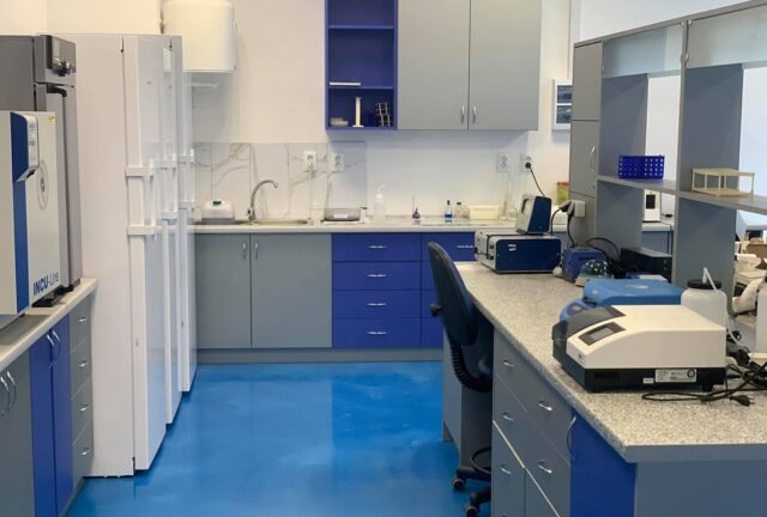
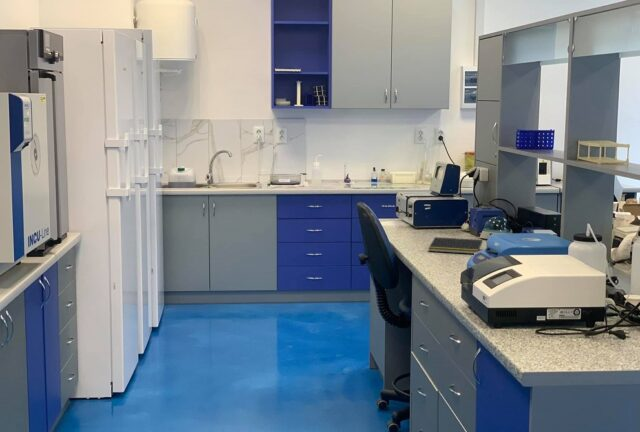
+ notepad [427,236,483,255]
